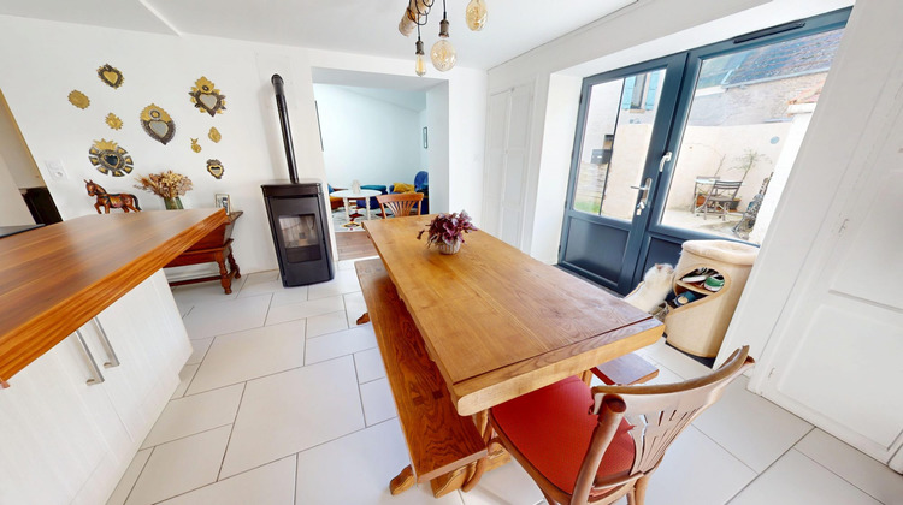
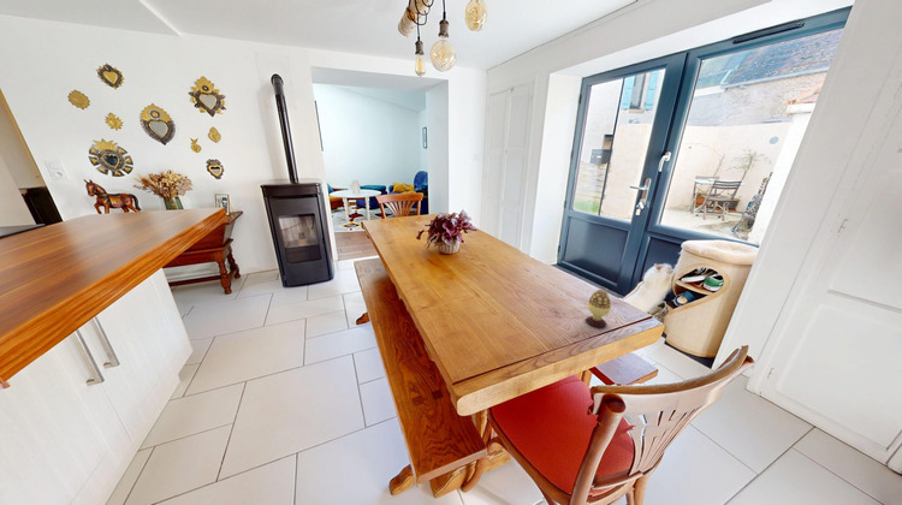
+ decorative egg [584,289,612,328]
